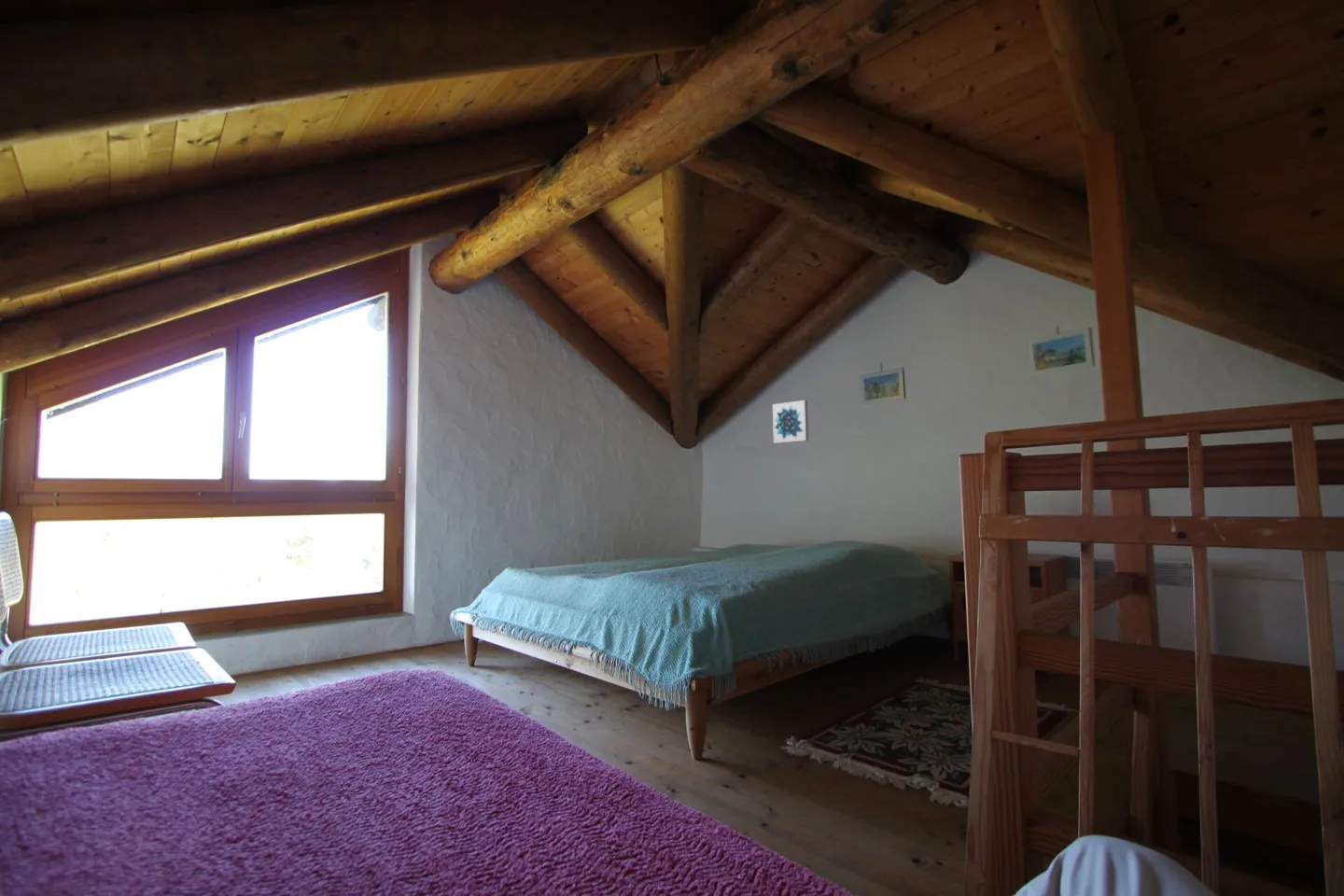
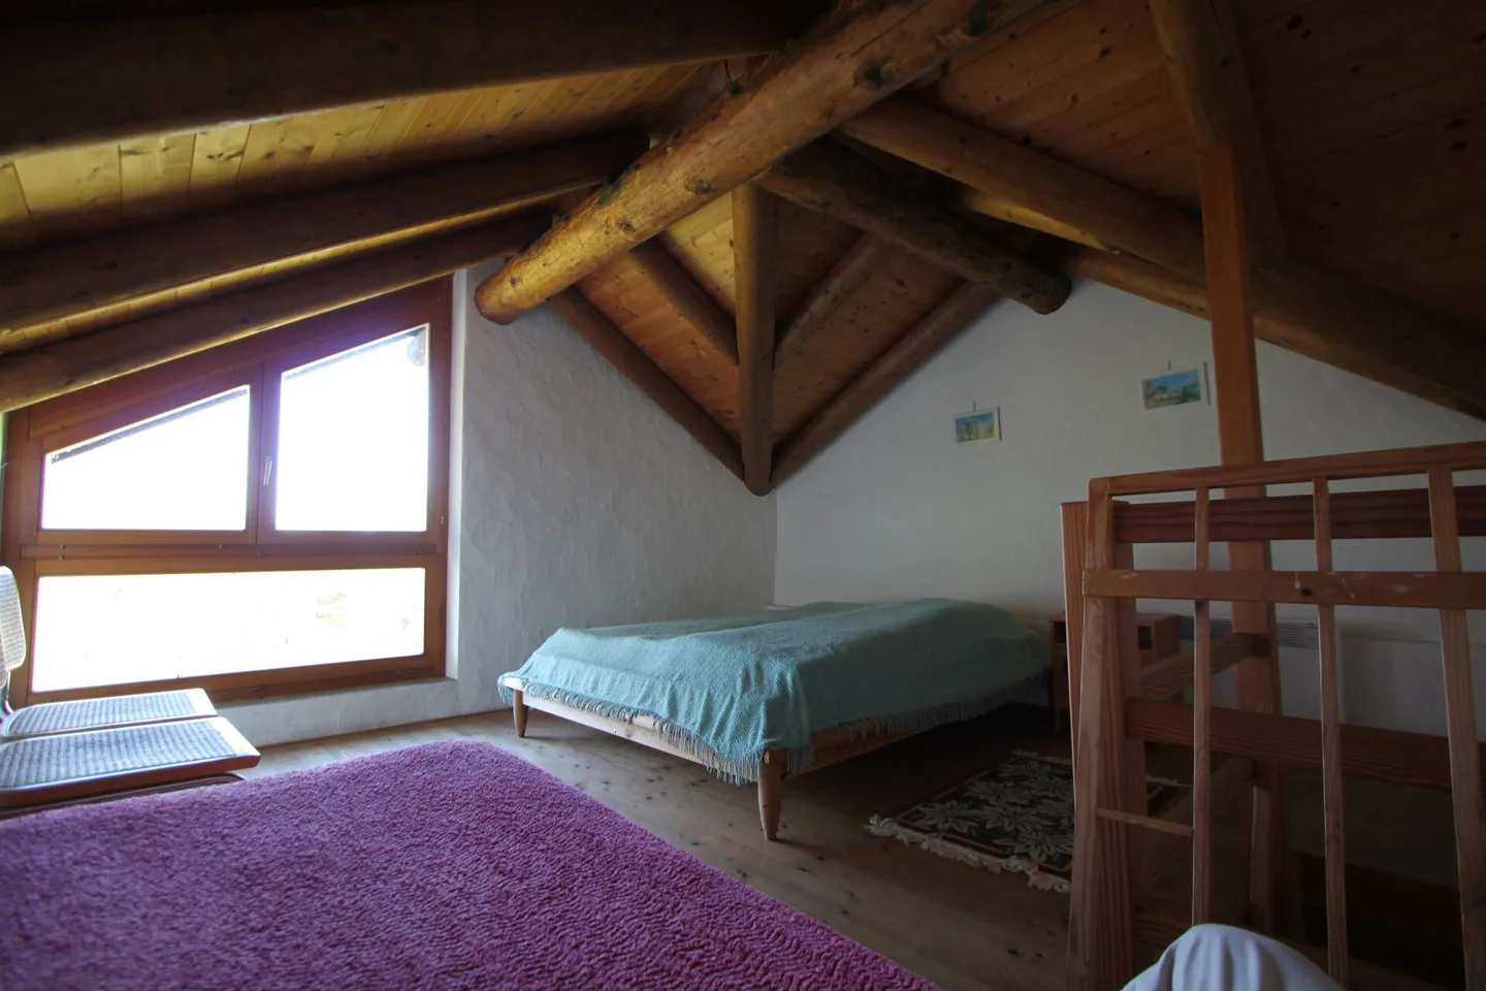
- wall art [772,399,809,444]
